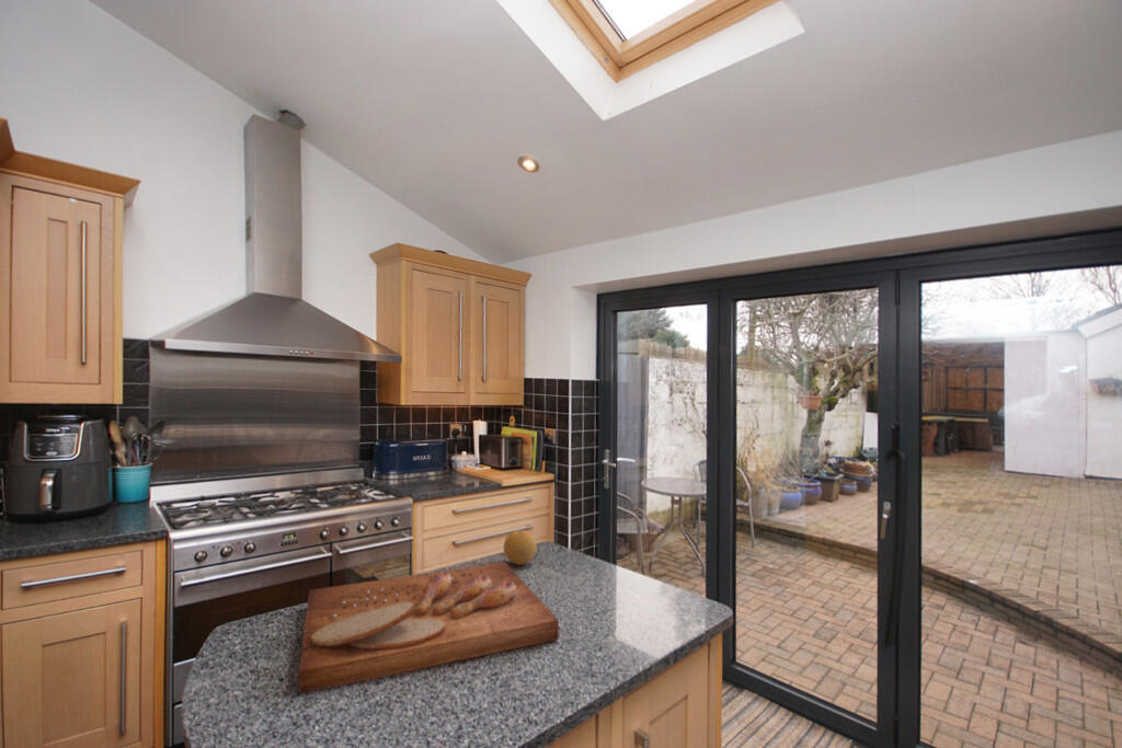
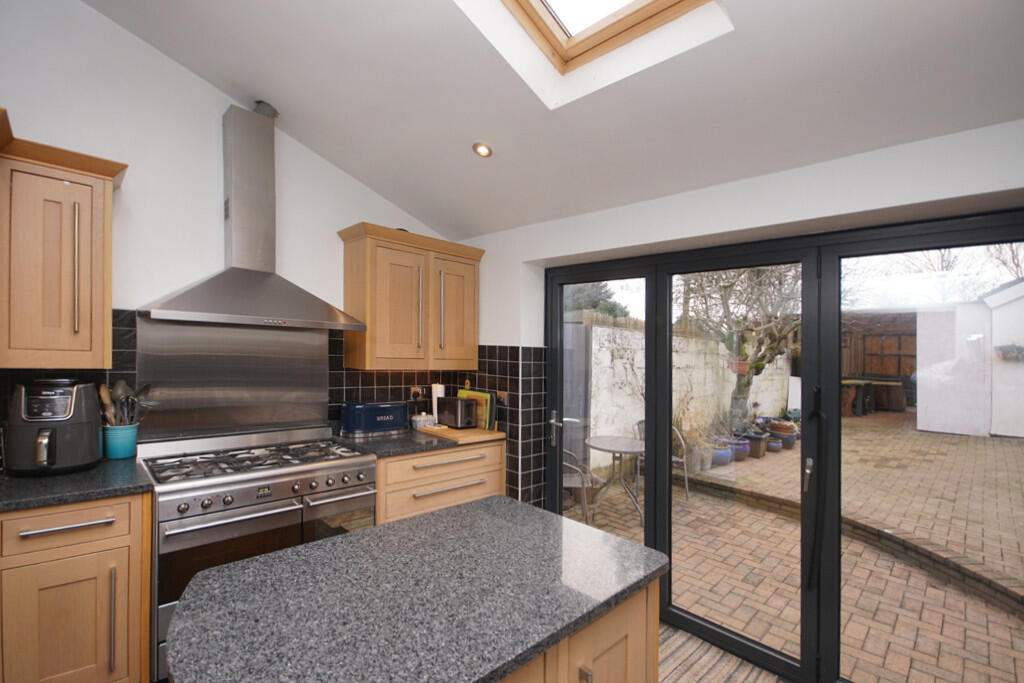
- cutting board [298,561,560,694]
- fruit [503,529,538,566]
